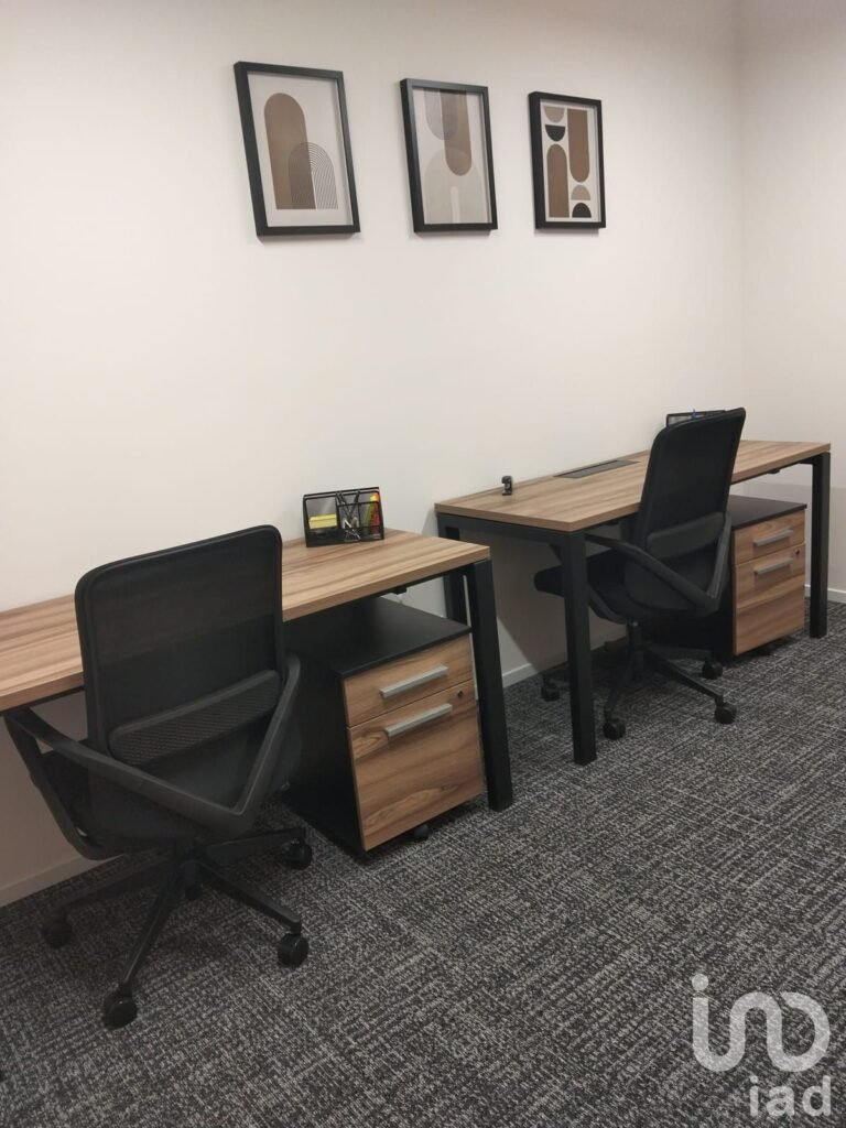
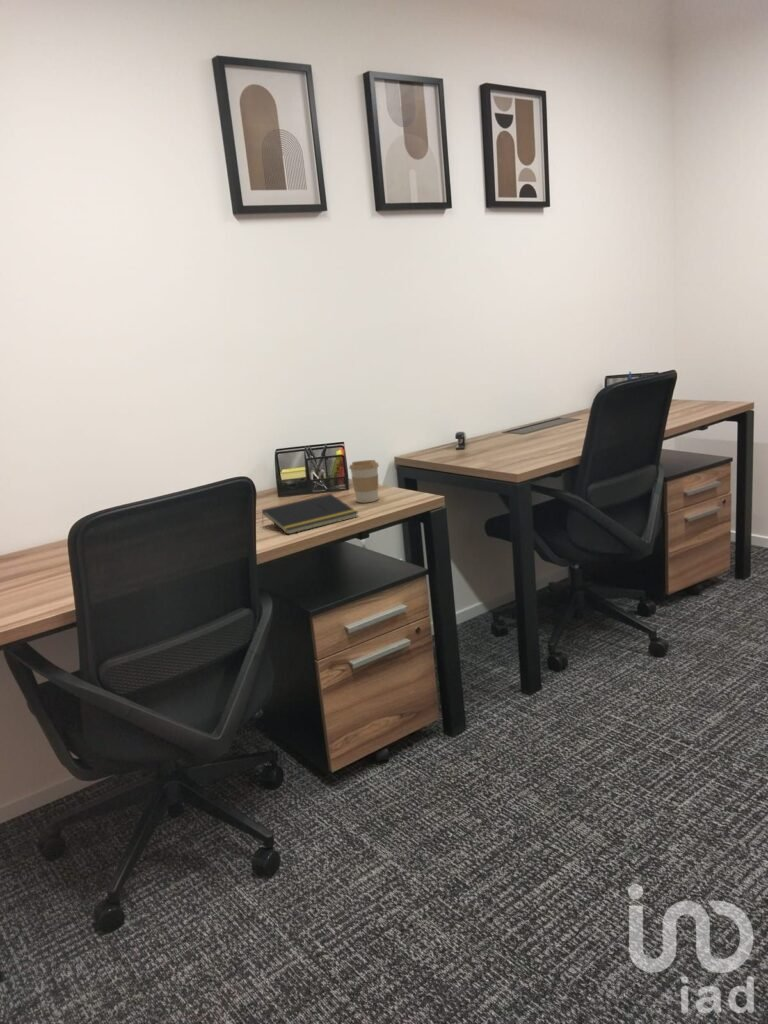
+ notepad [261,493,360,535]
+ coffee cup [348,459,380,504]
